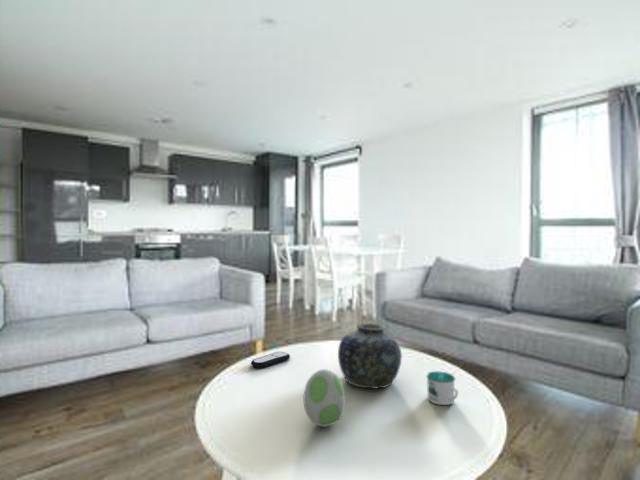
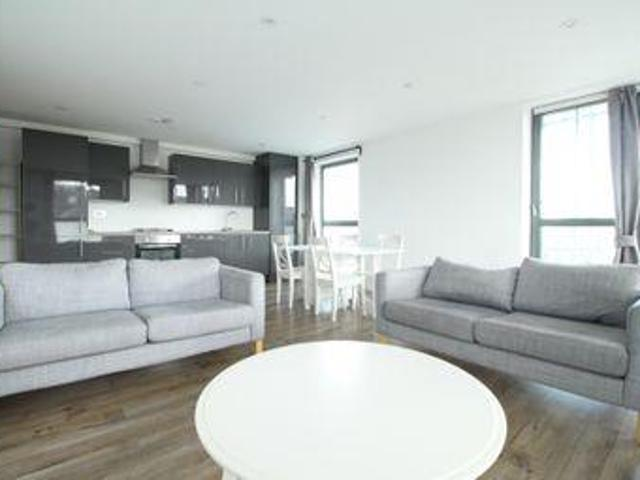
- mug [425,370,459,406]
- remote control [250,351,291,369]
- vase [337,322,403,390]
- decorative egg [302,368,346,428]
